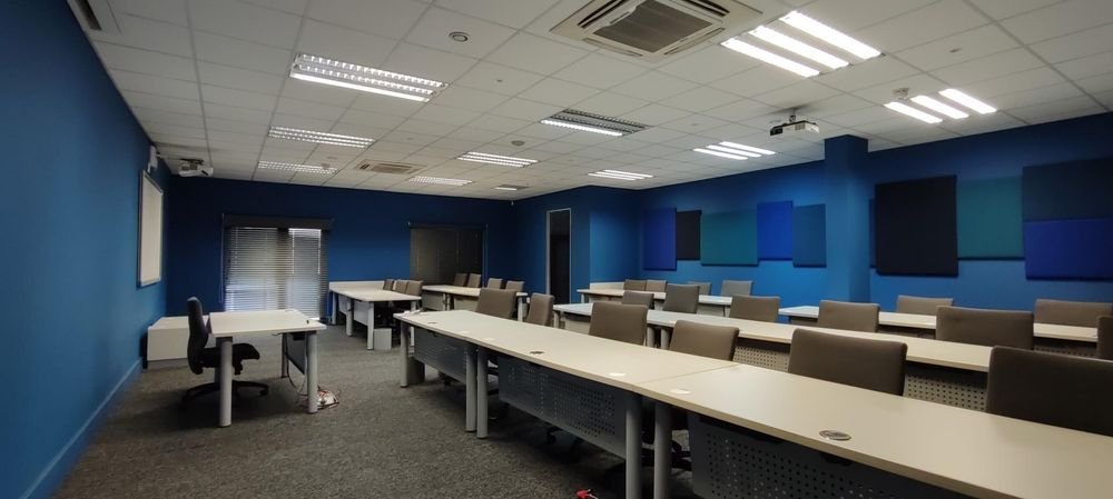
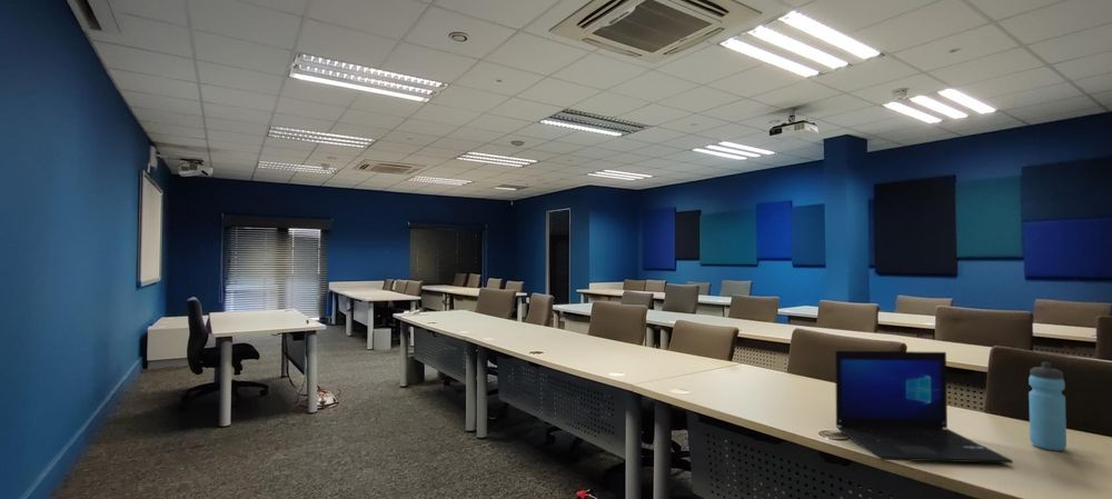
+ water bottle [1027,361,1068,452]
+ laptop [834,350,1014,465]
